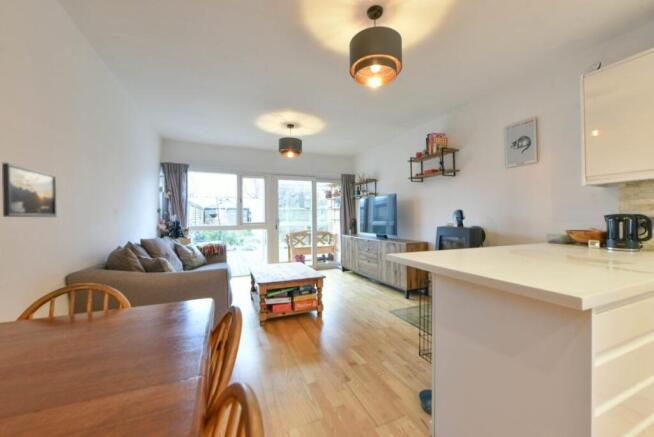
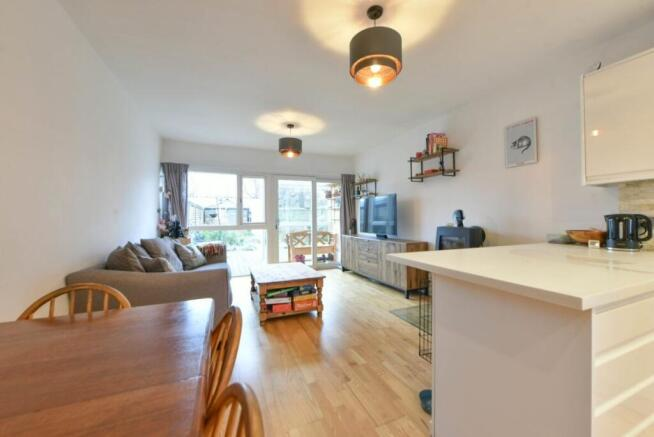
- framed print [1,162,58,218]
